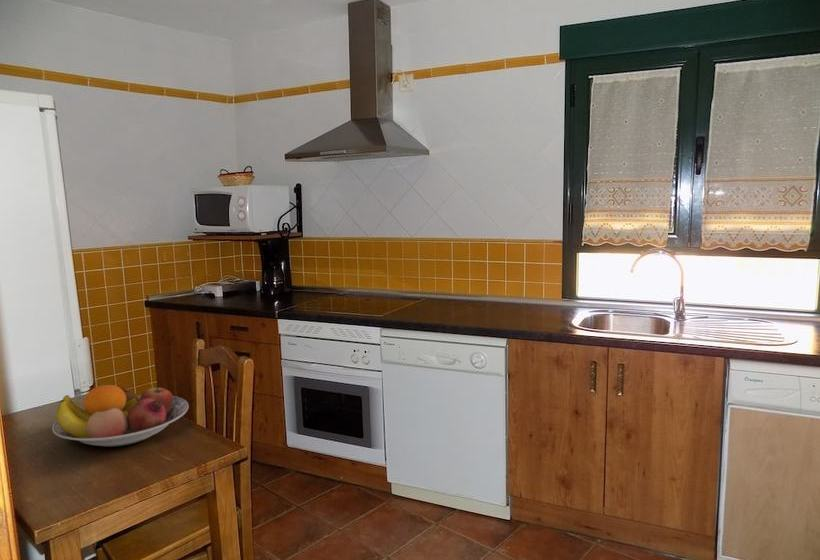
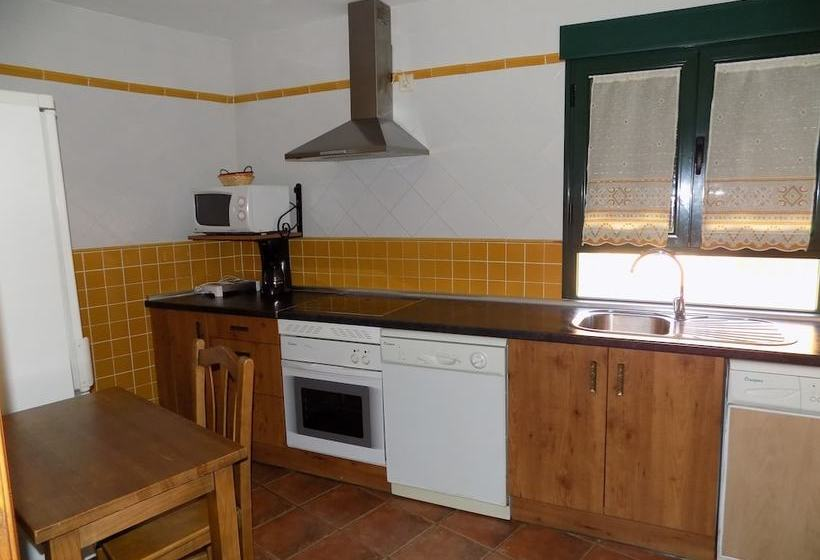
- fruit bowl [51,383,189,448]
